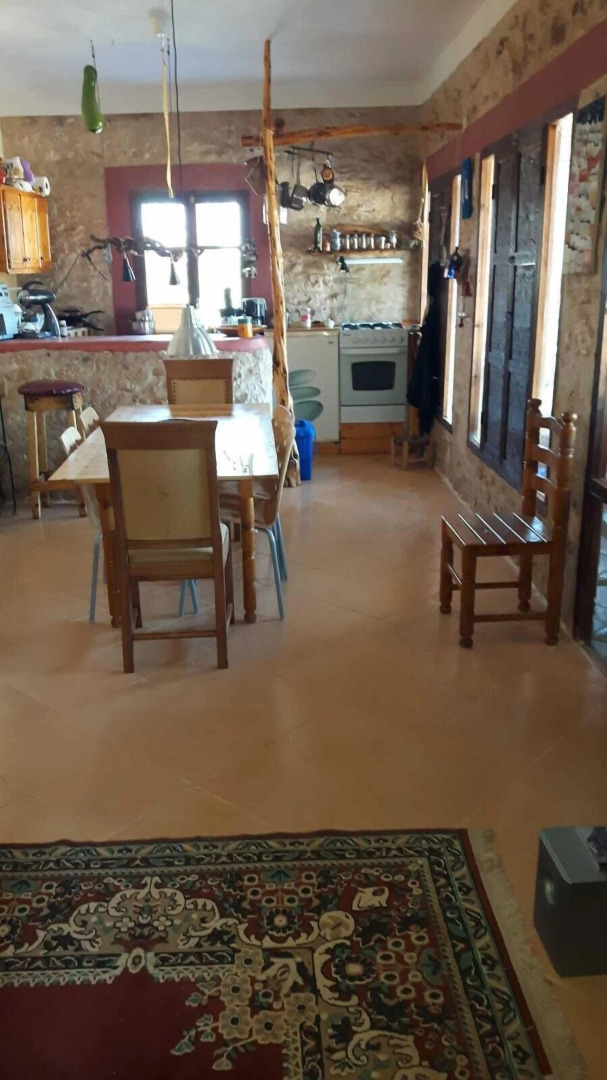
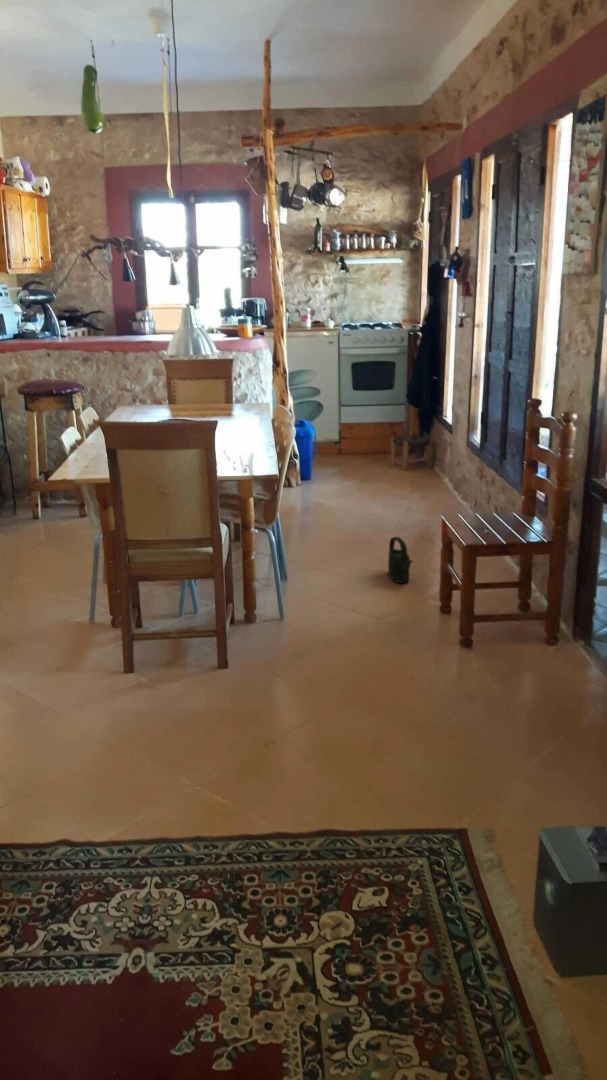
+ watering can [387,536,414,584]
